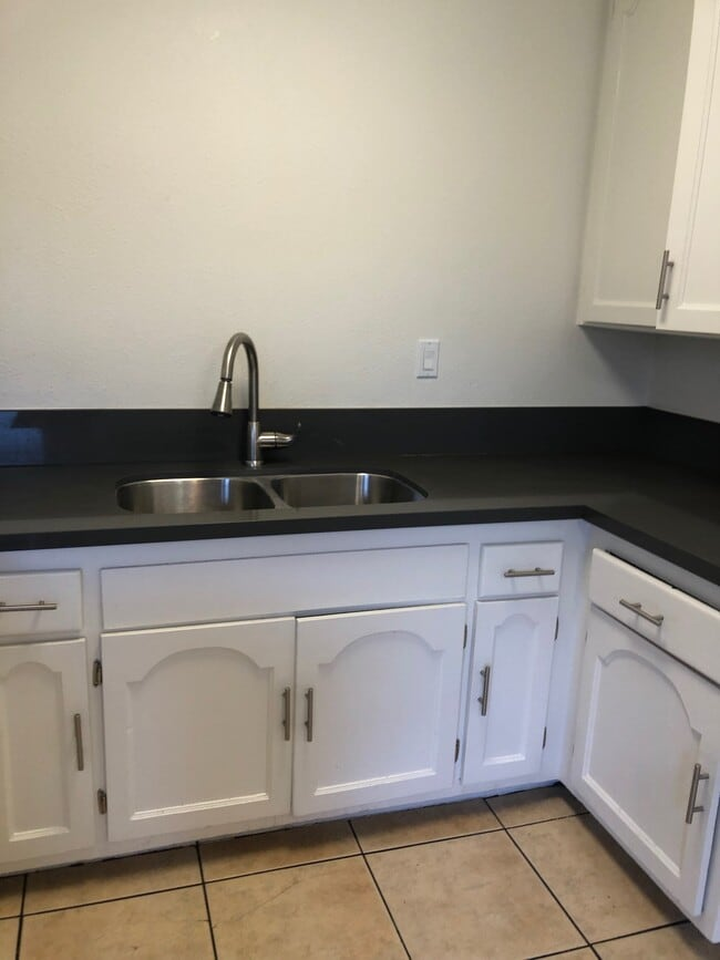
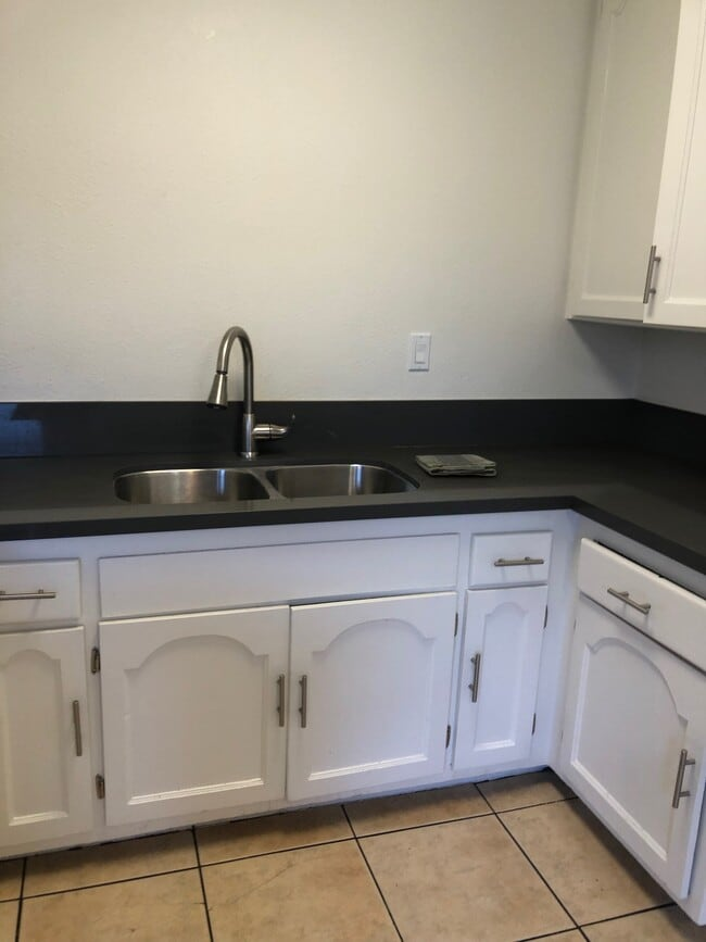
+ dish towel [414,453,496,477]
